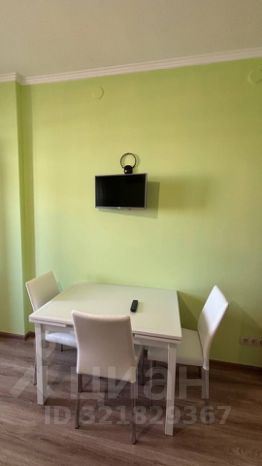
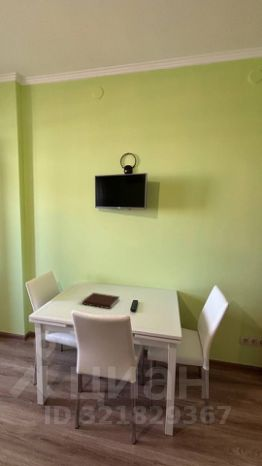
+ notebook [81,292,120,310]
